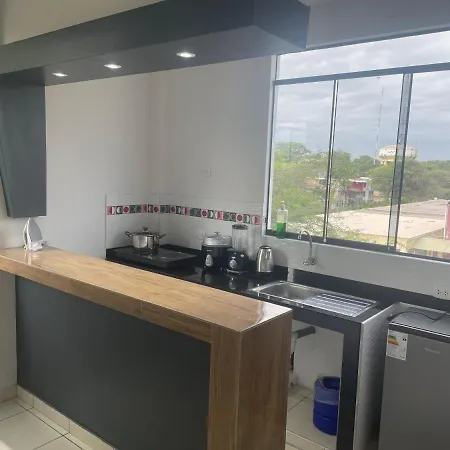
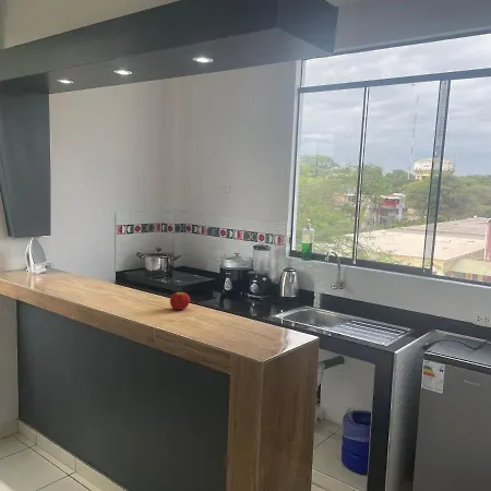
+ fruit [169,290,191,311]
